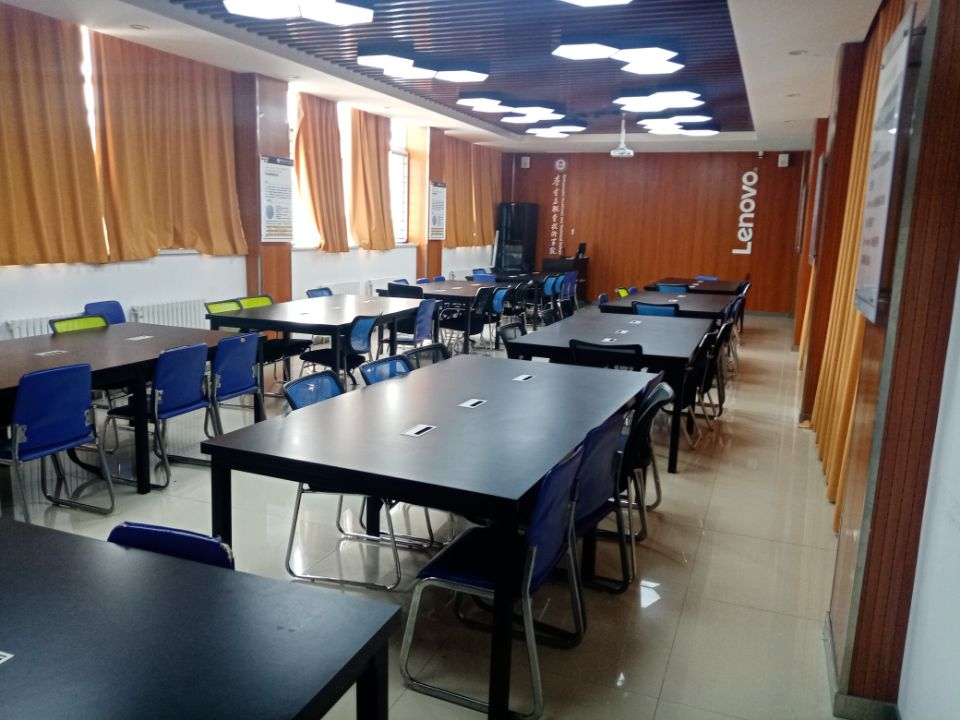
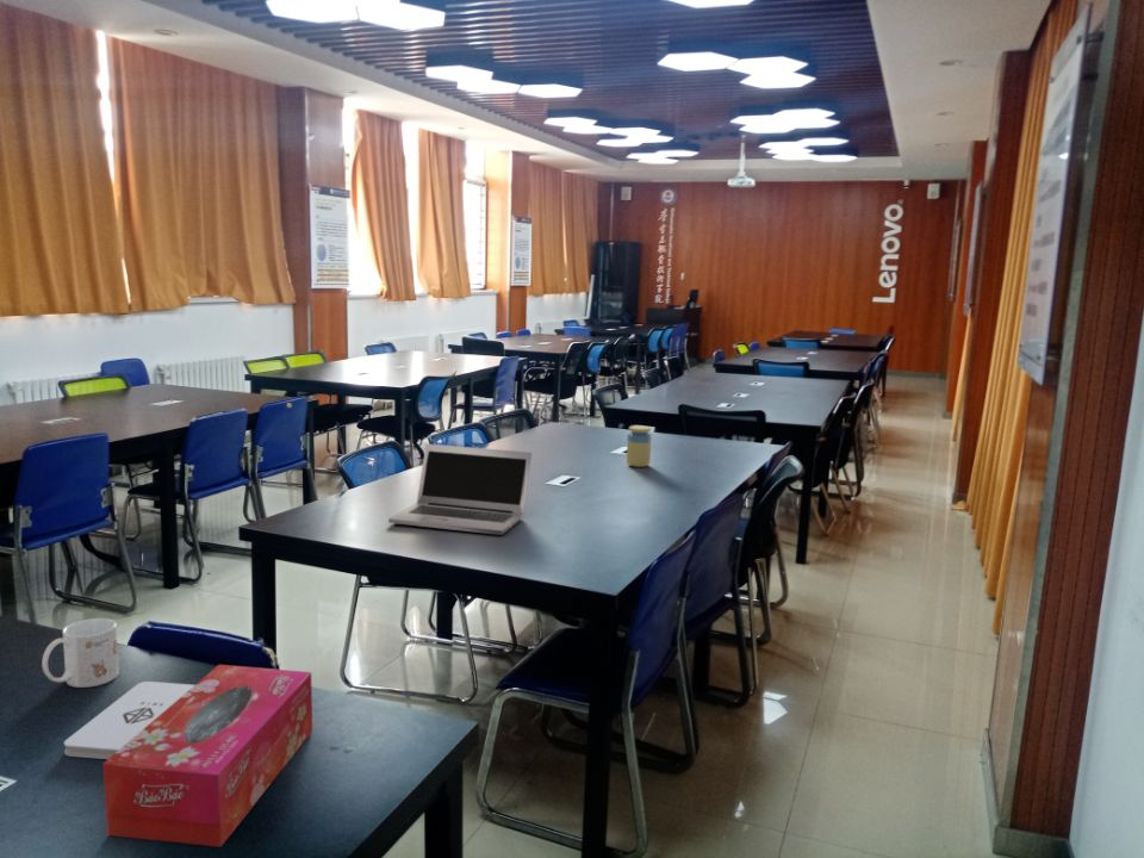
+ tissue box [102,664,313,848]
+ mug [41,617,120,689]
+ jar [626,424,653,468]
+ notepad [63,680,195,760]
+ laptop [387,442,533,536]
